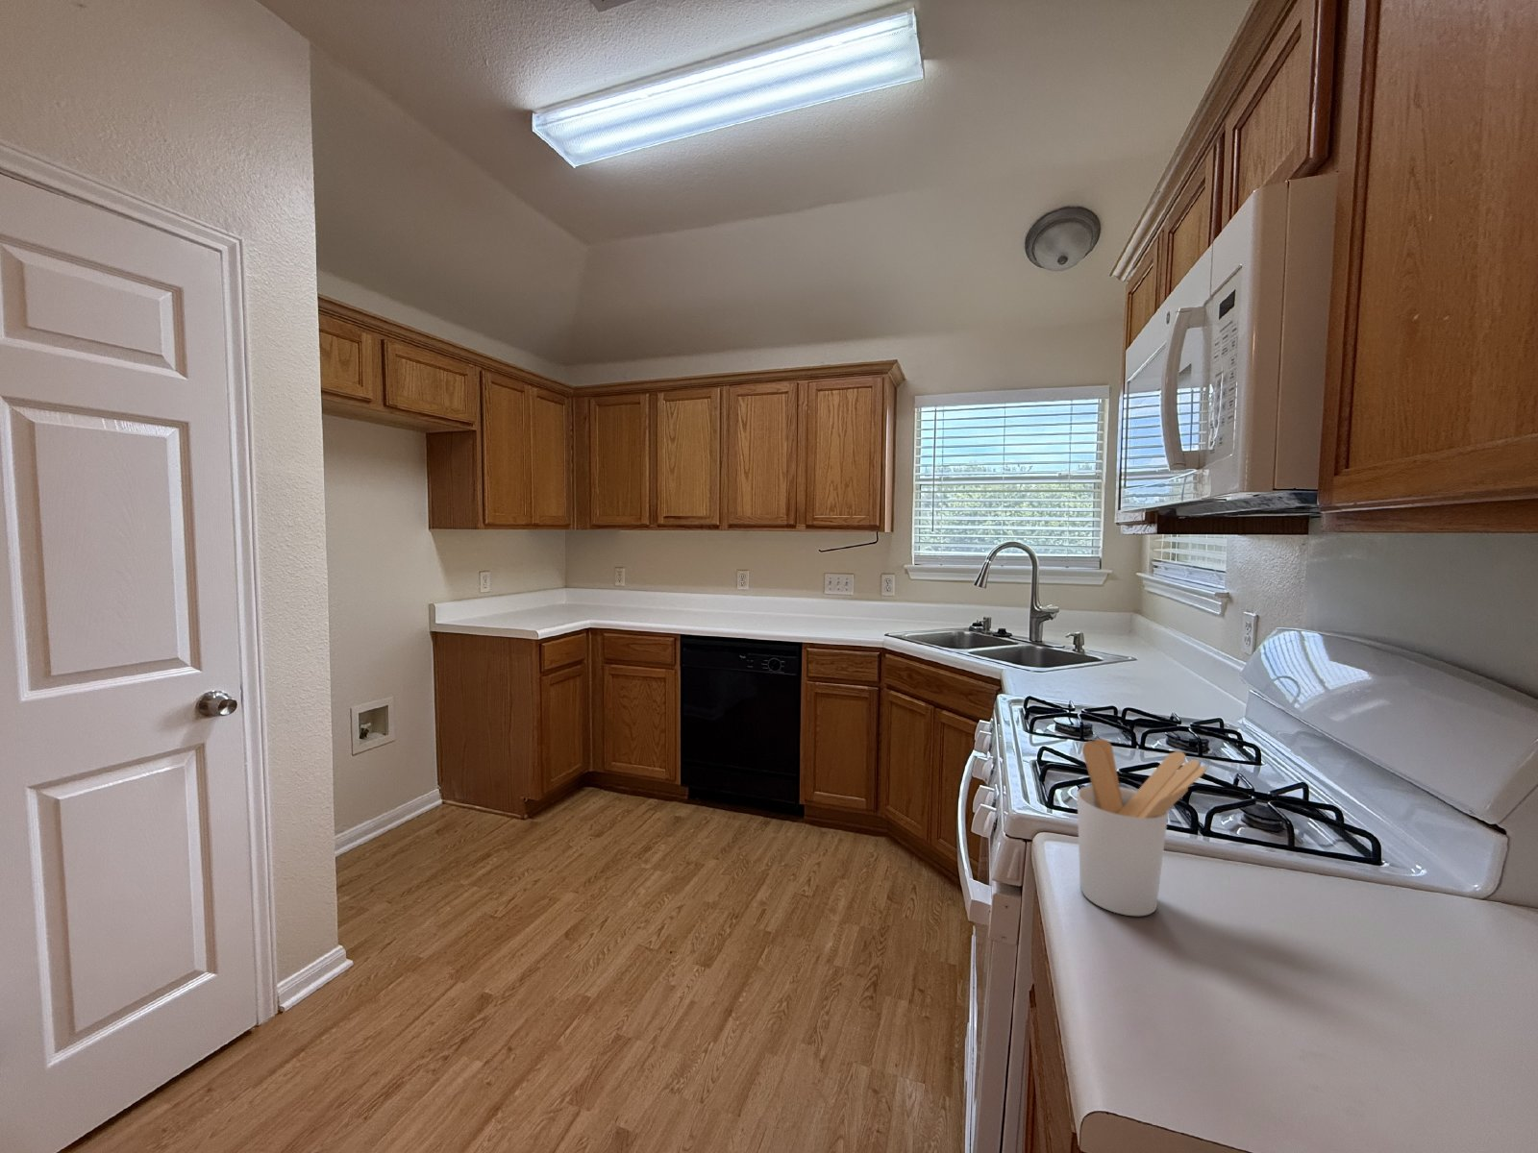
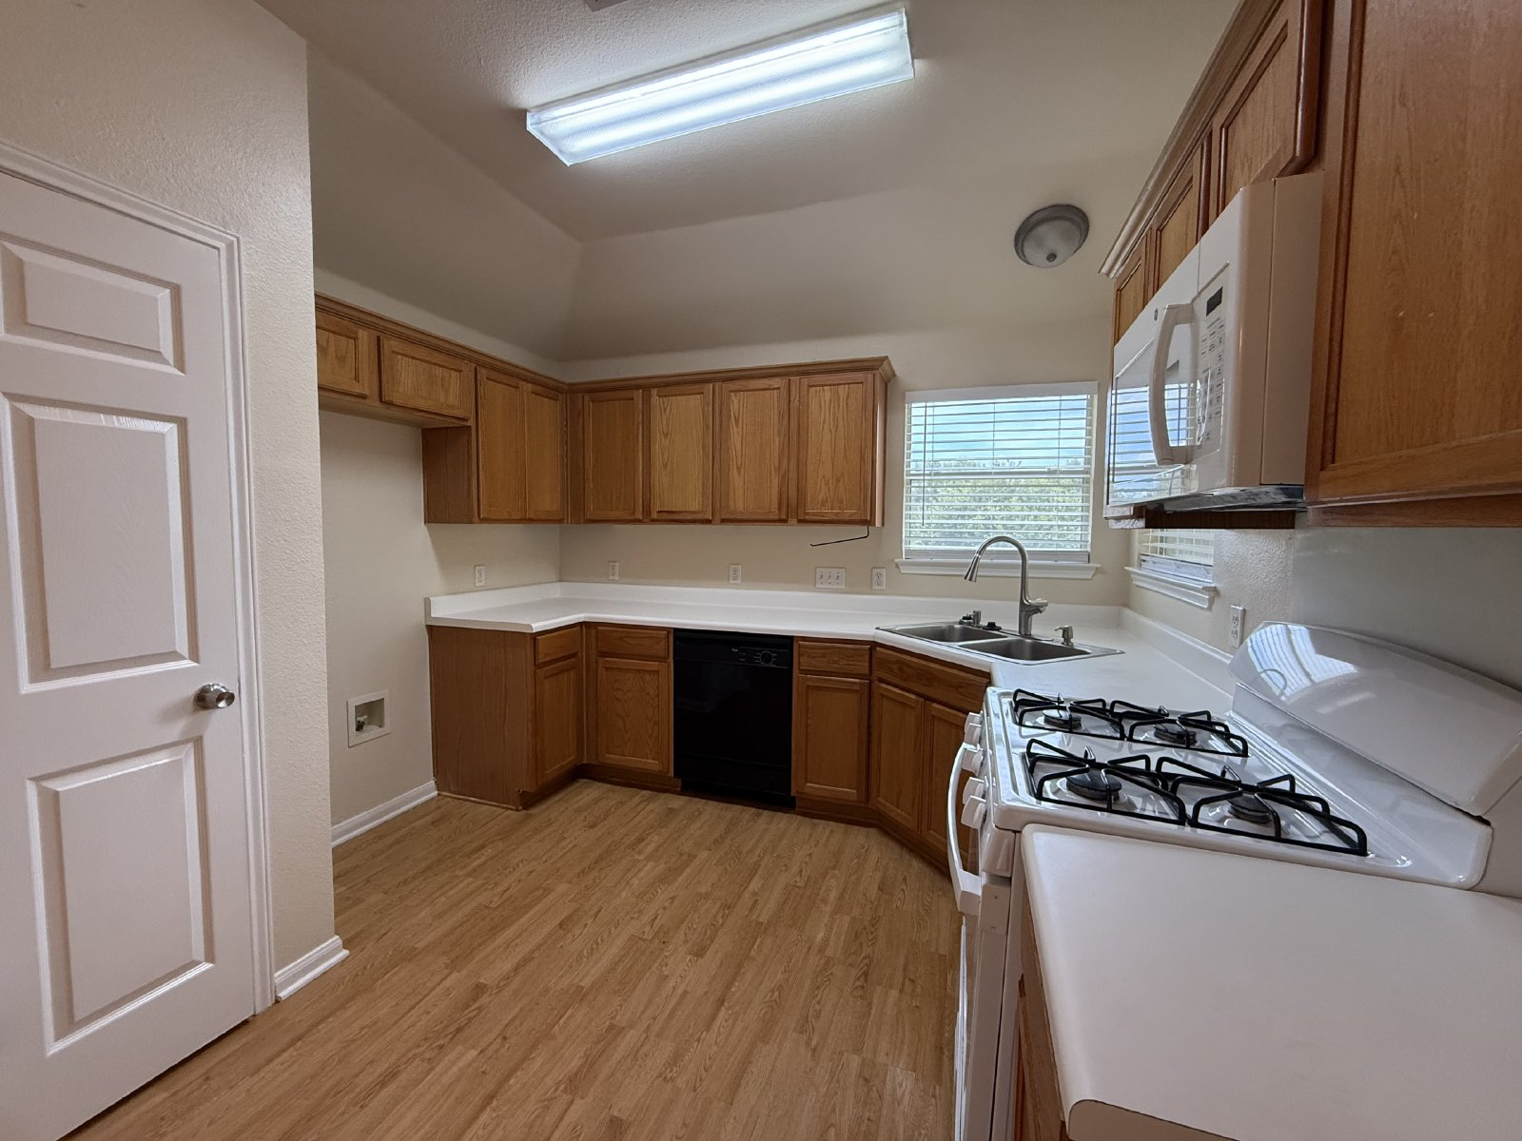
- utensil holder [1075,738,1207,917]
